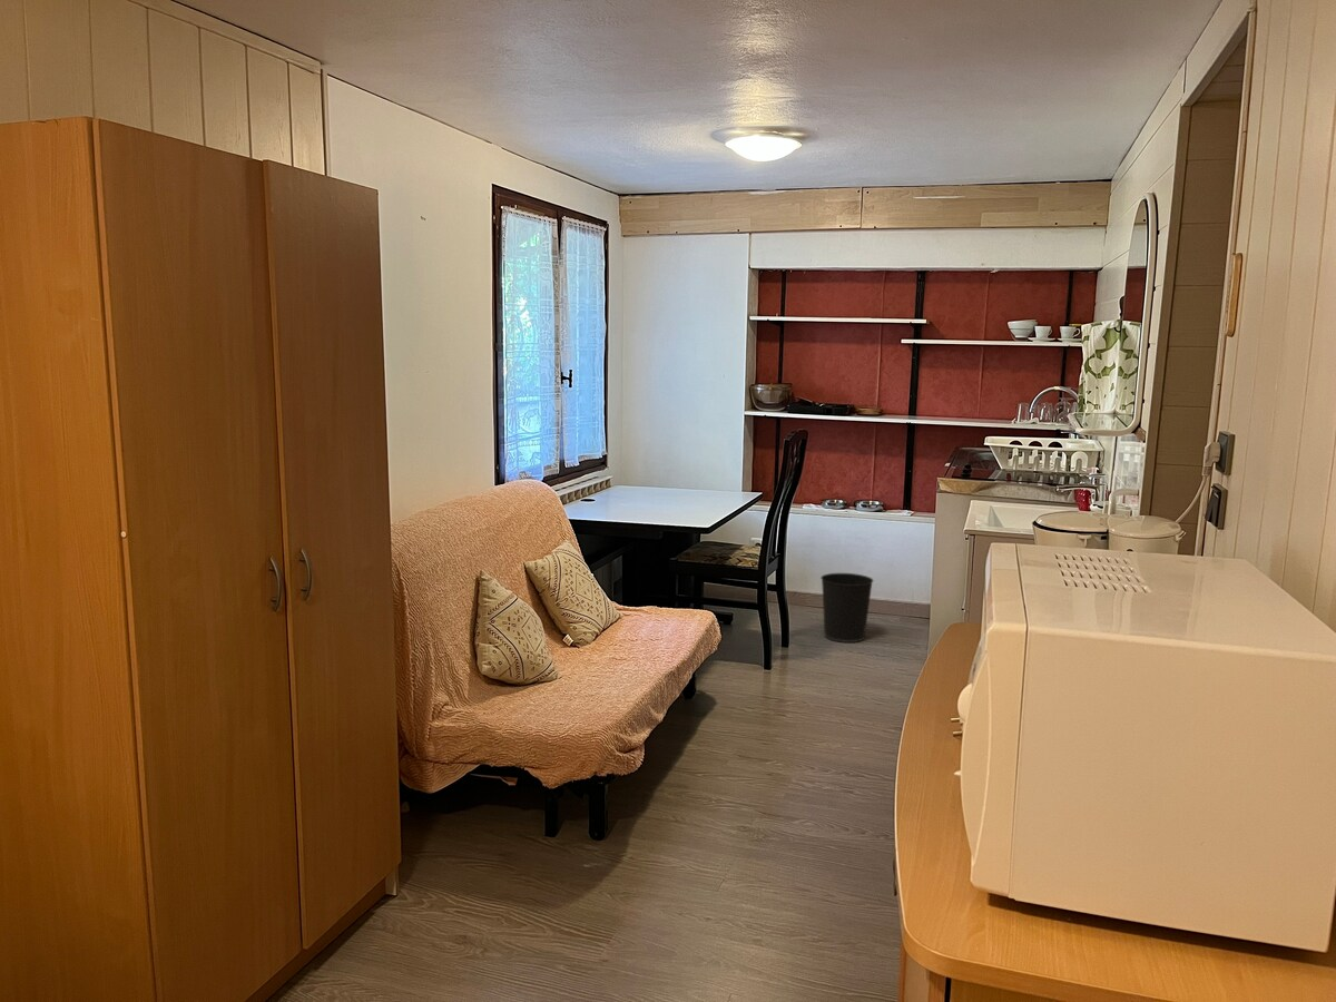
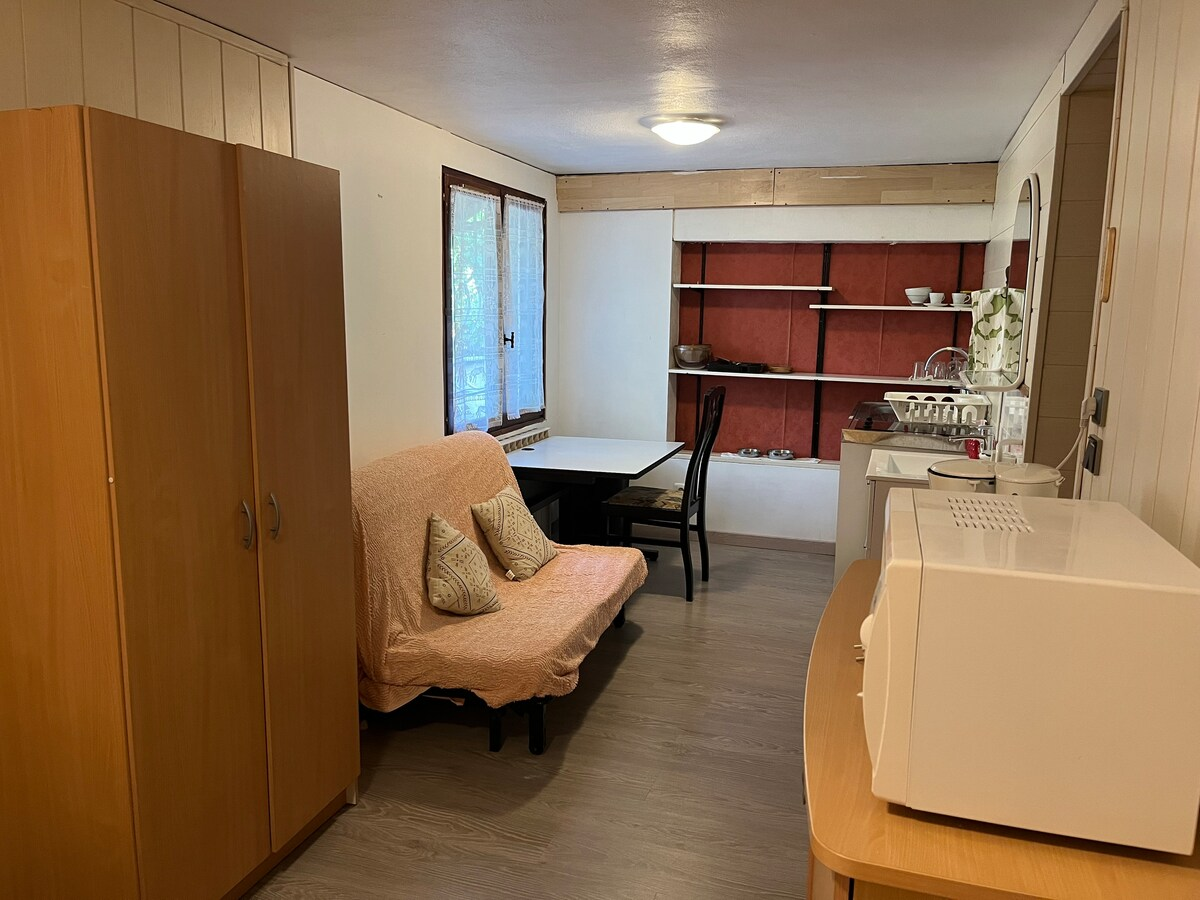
- wastebasket [819,572,874,644]
